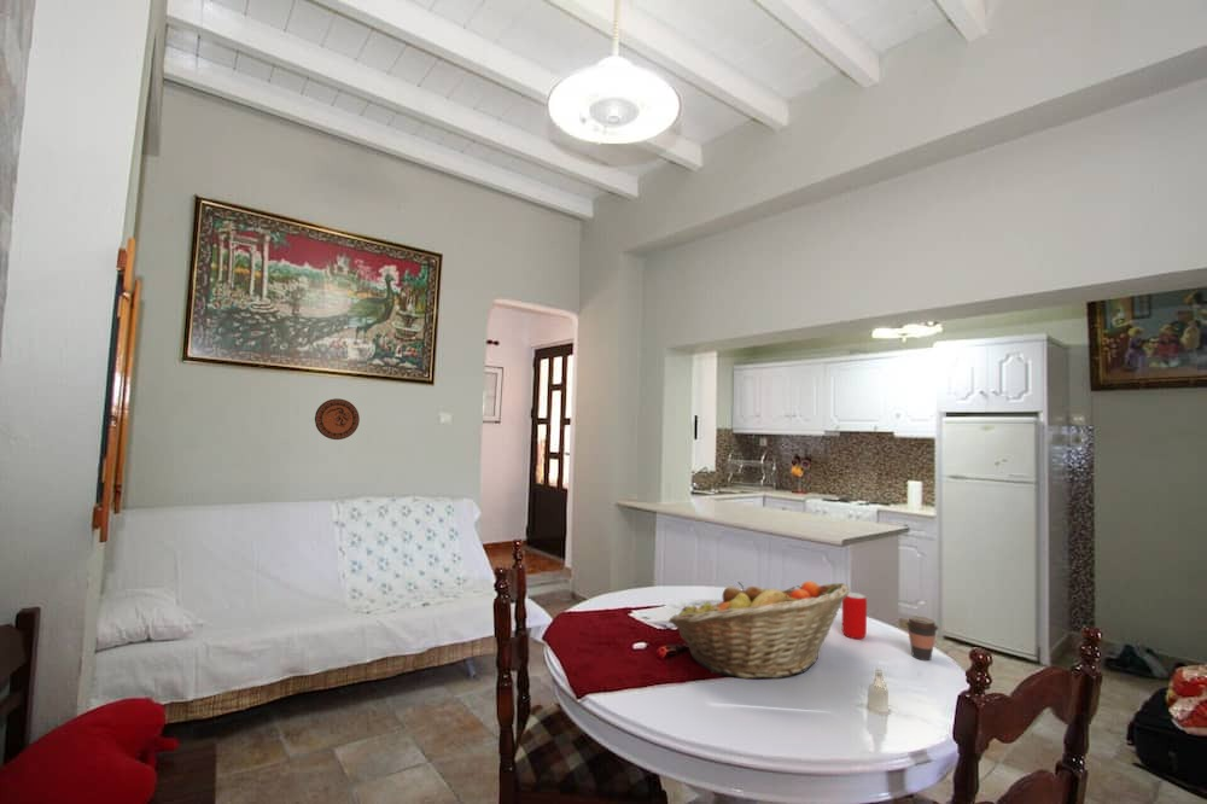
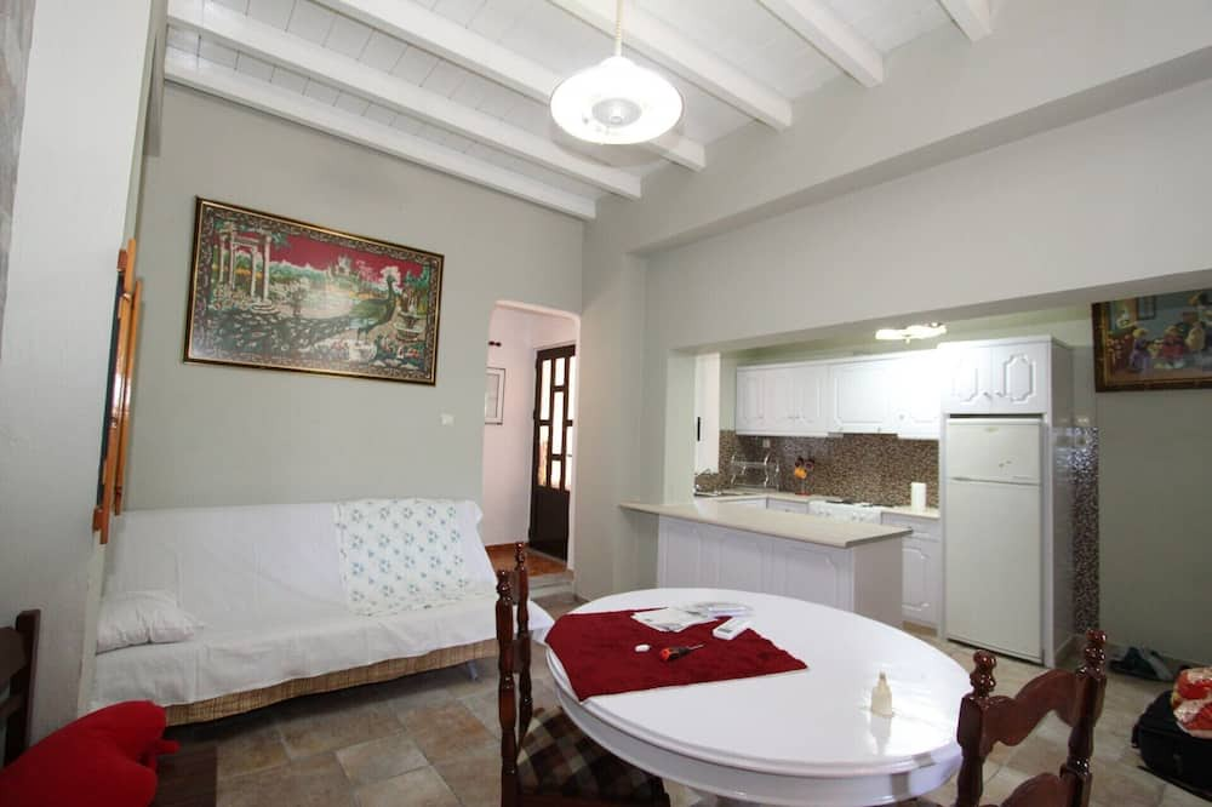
- fruit basket [667,579,851,680]
- beverage can [841,590,868,640]
- decorative plate [314,397,361,441]
- coffee cup [904,614,939,662]
